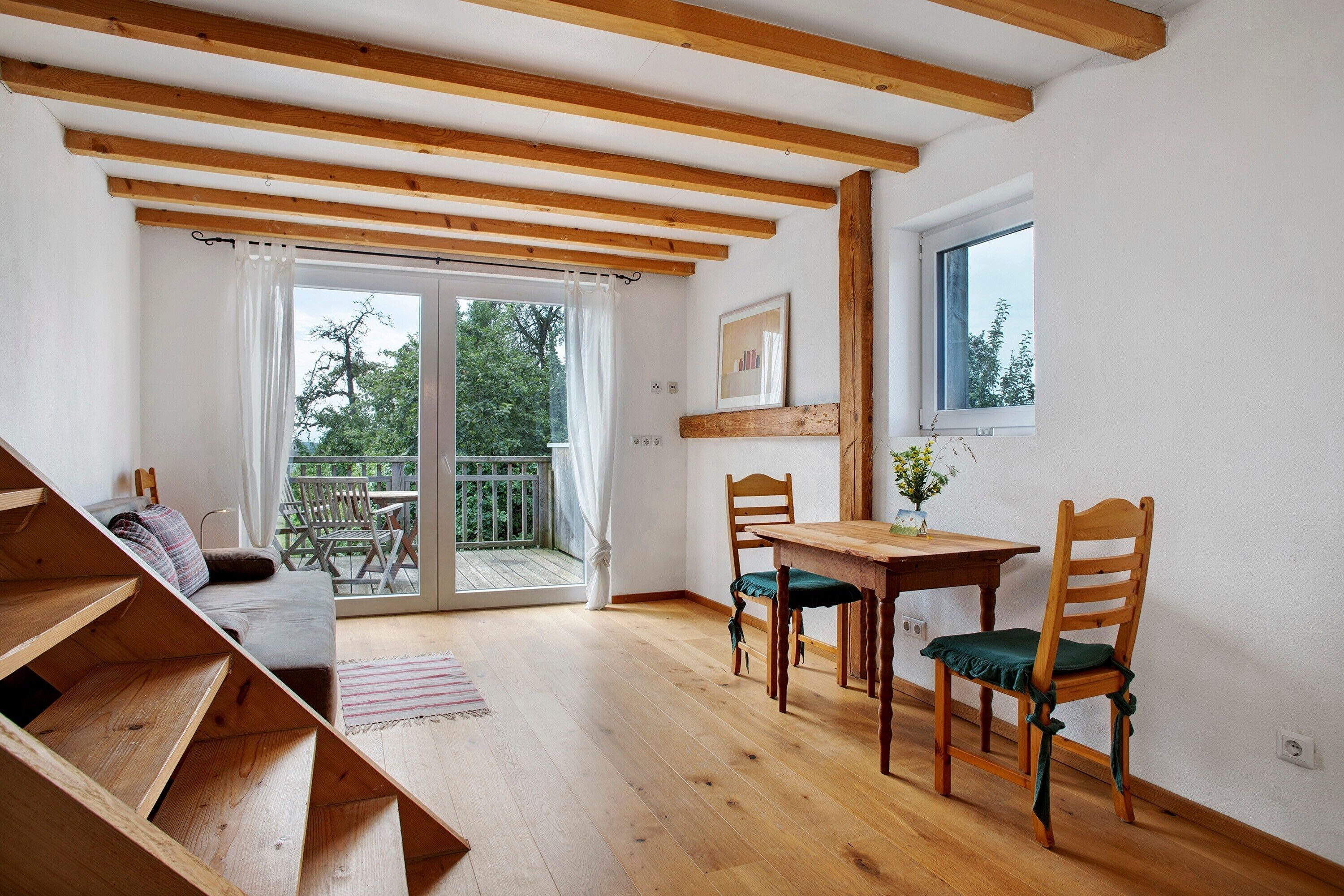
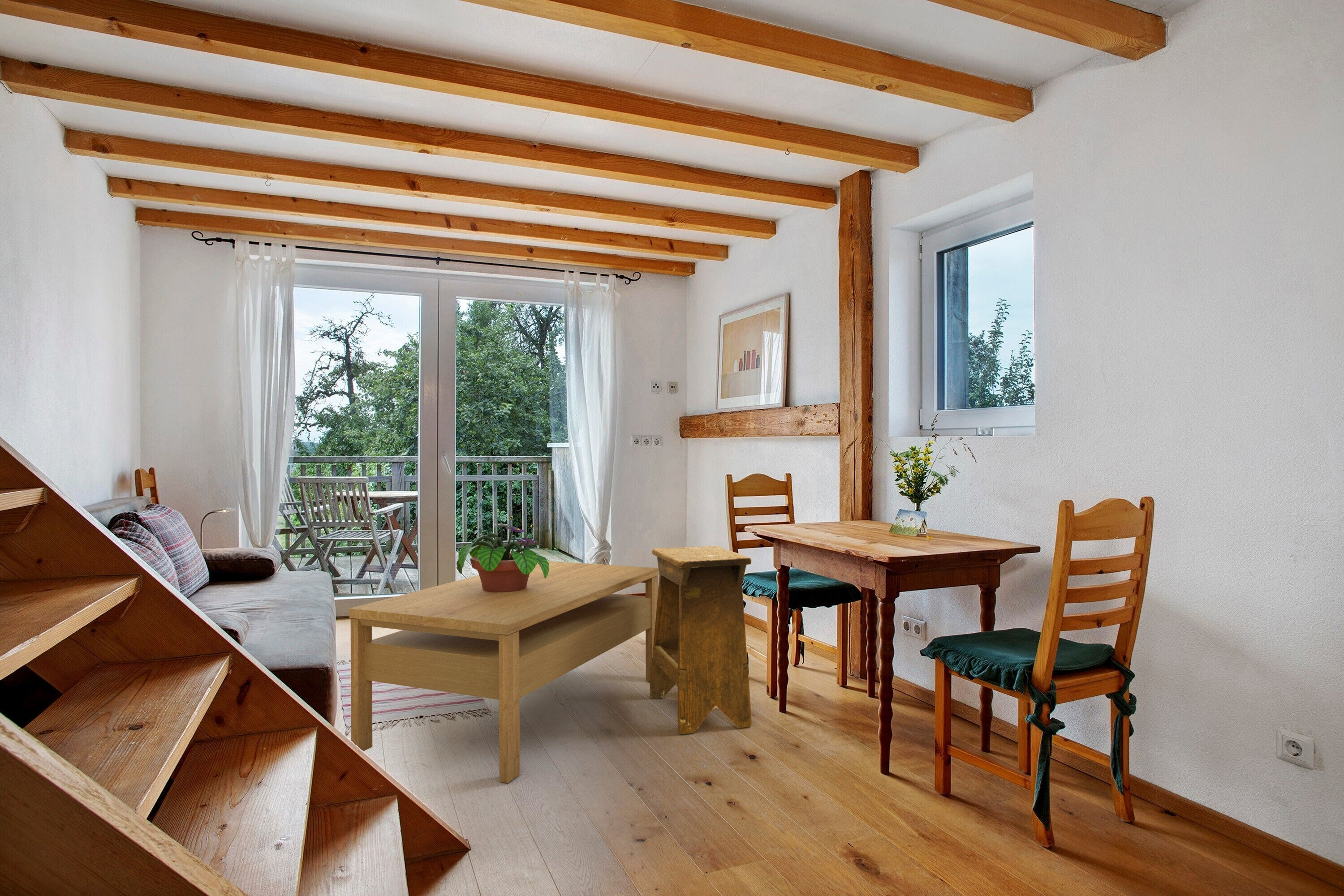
+ stool [650,545,752,735]
+ potted flower [456,515,549,592]
+ coffee table [349,561,659,784]
